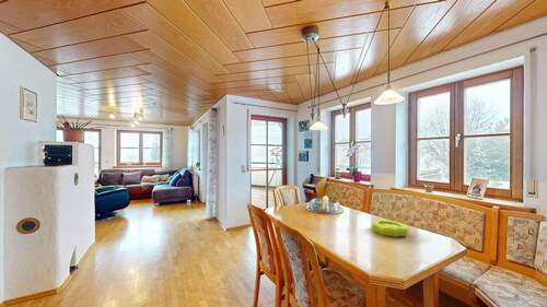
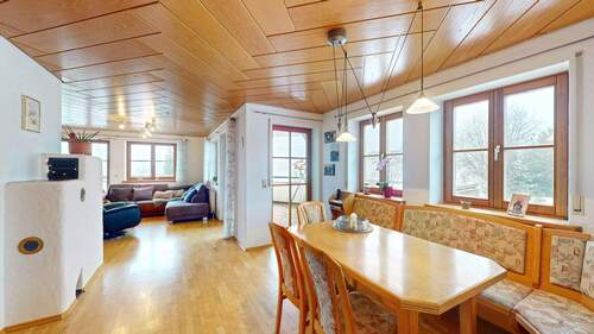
- bowl [371,219,409,238]
